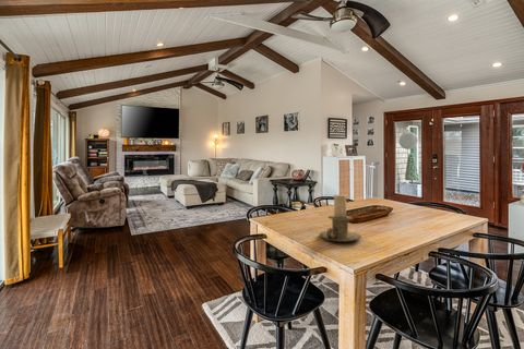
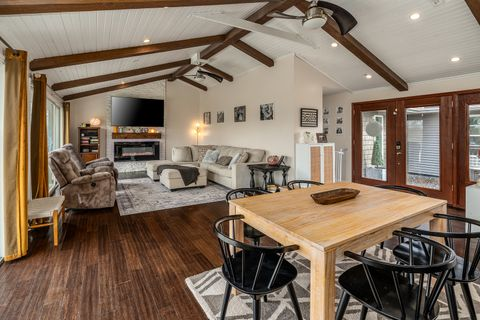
- candle holder [319,194,362,243]
